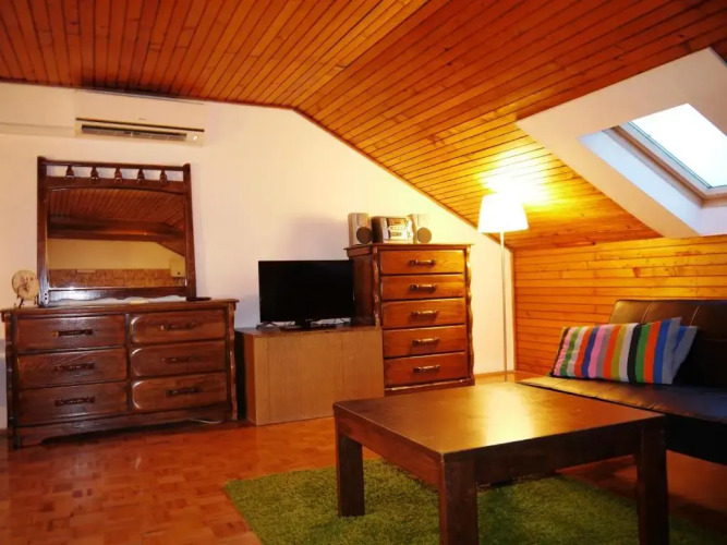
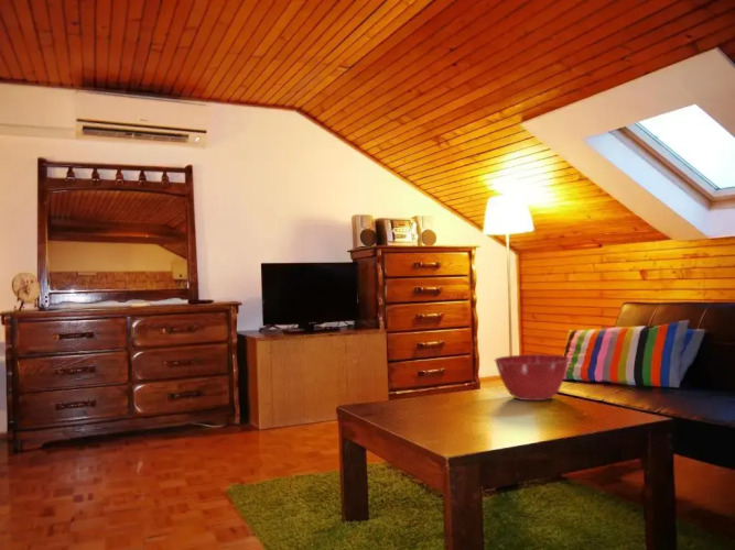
+ mixing bowl [494,353,571,402]
